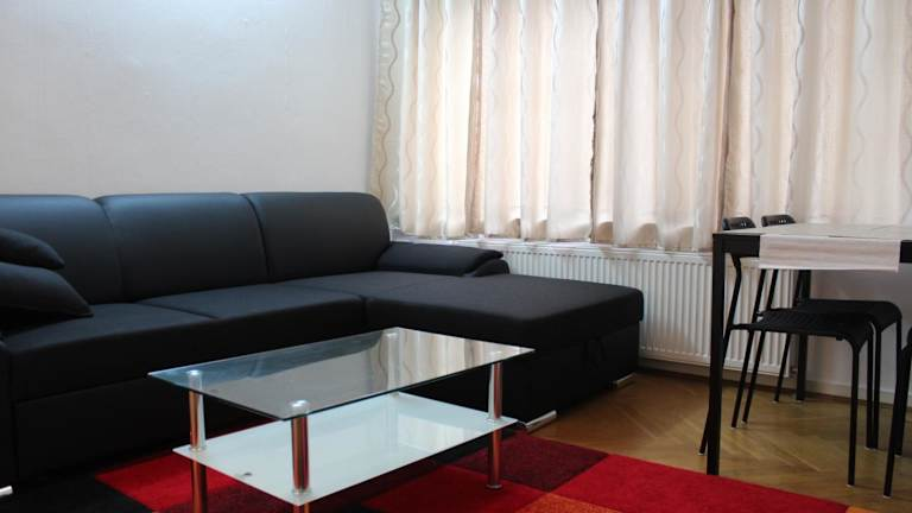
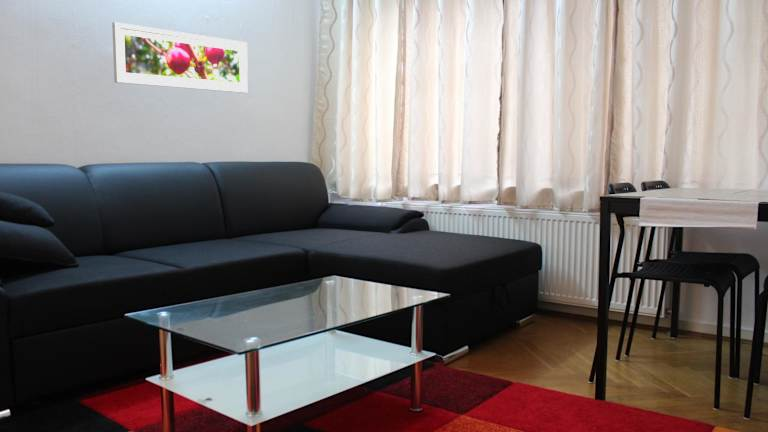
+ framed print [111,21,249,94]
